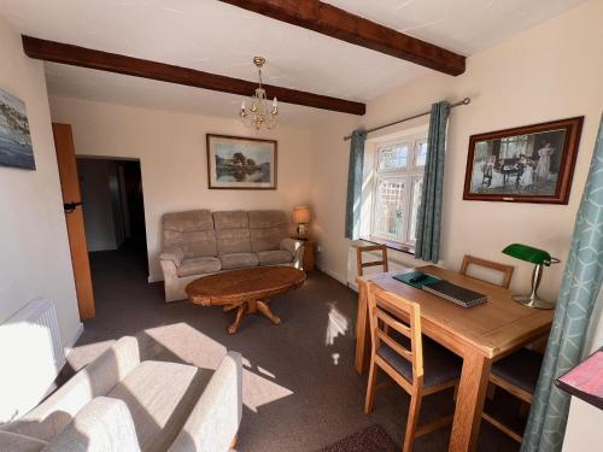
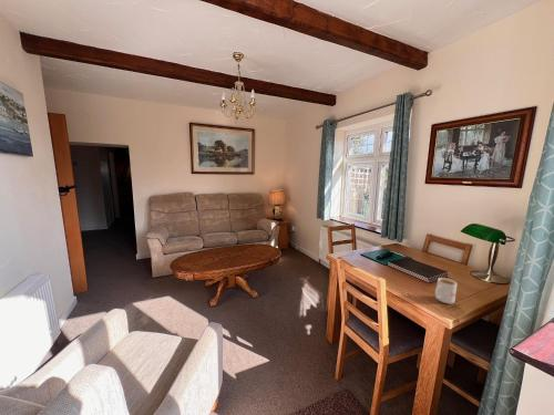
+ mug [434,277,458,304]
